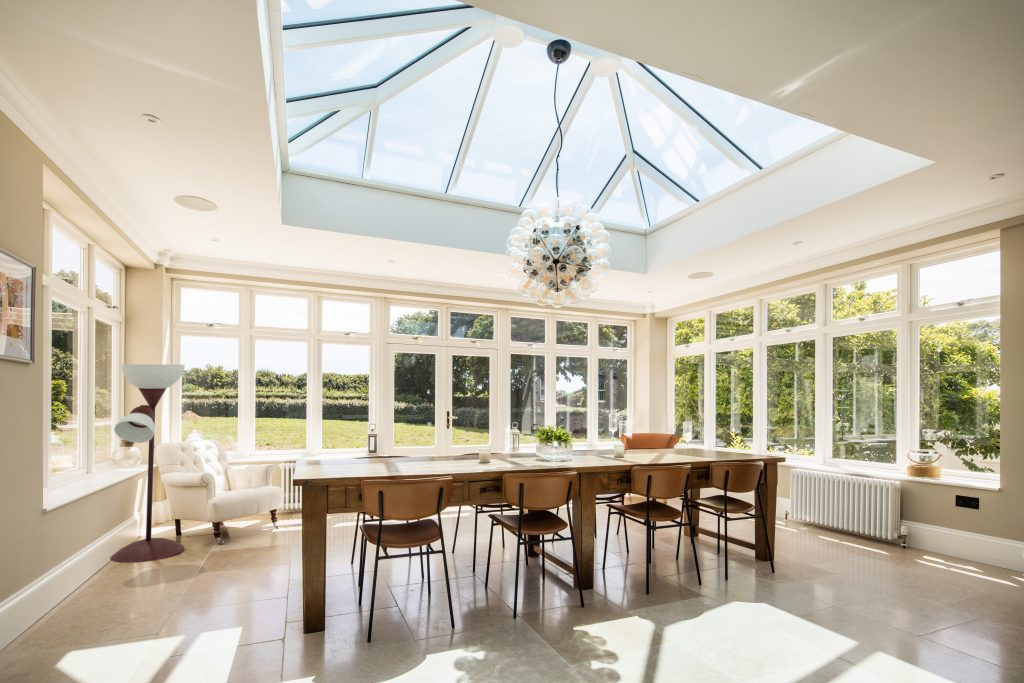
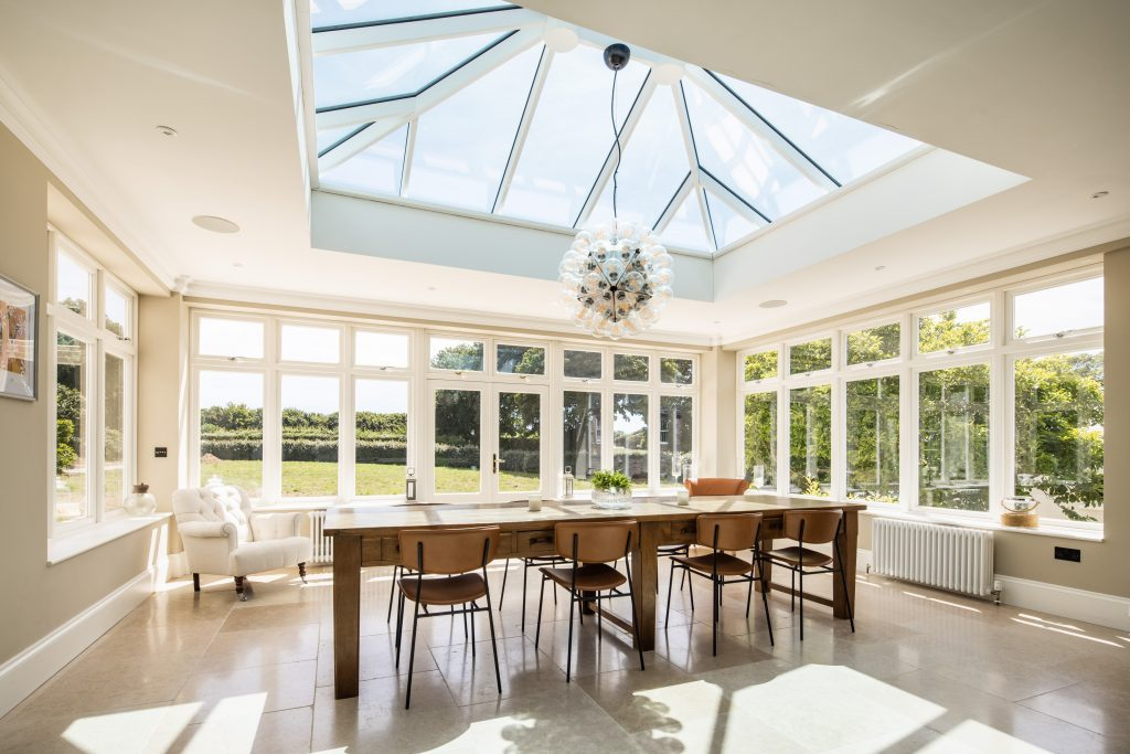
- floor lamp [109,363,186,564]
